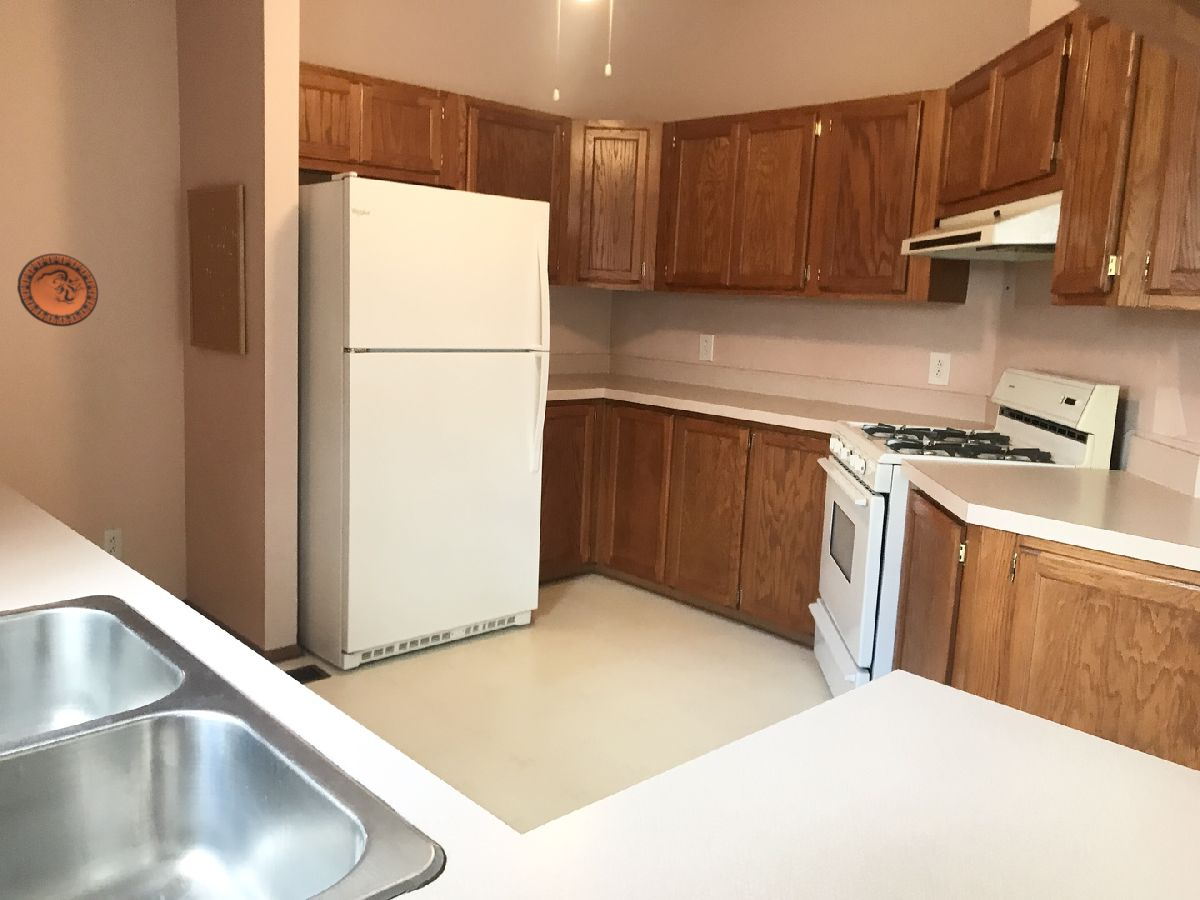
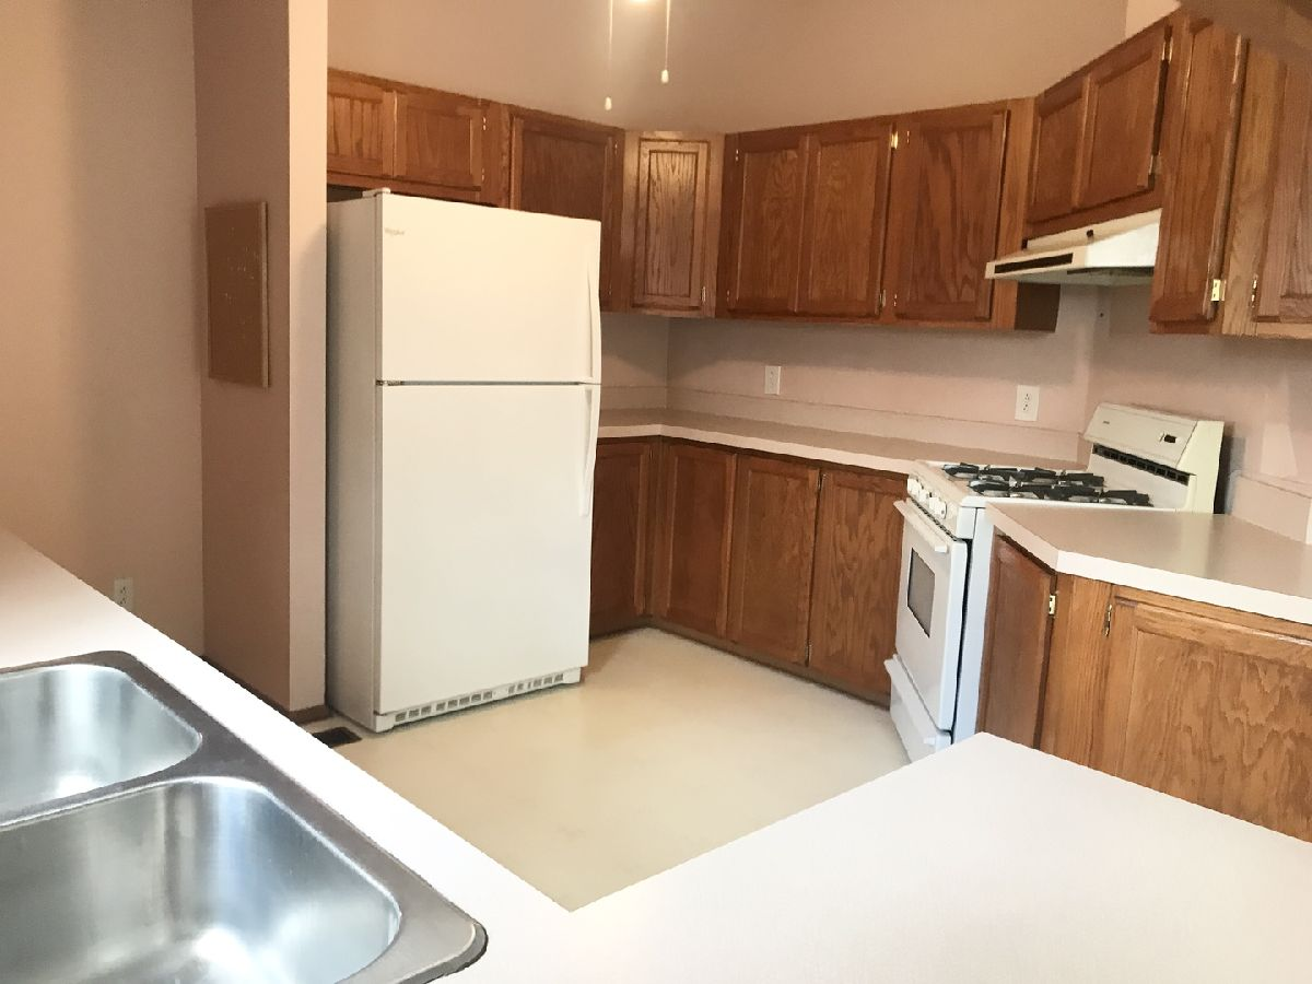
- decorative plate [16,252,99,327]
